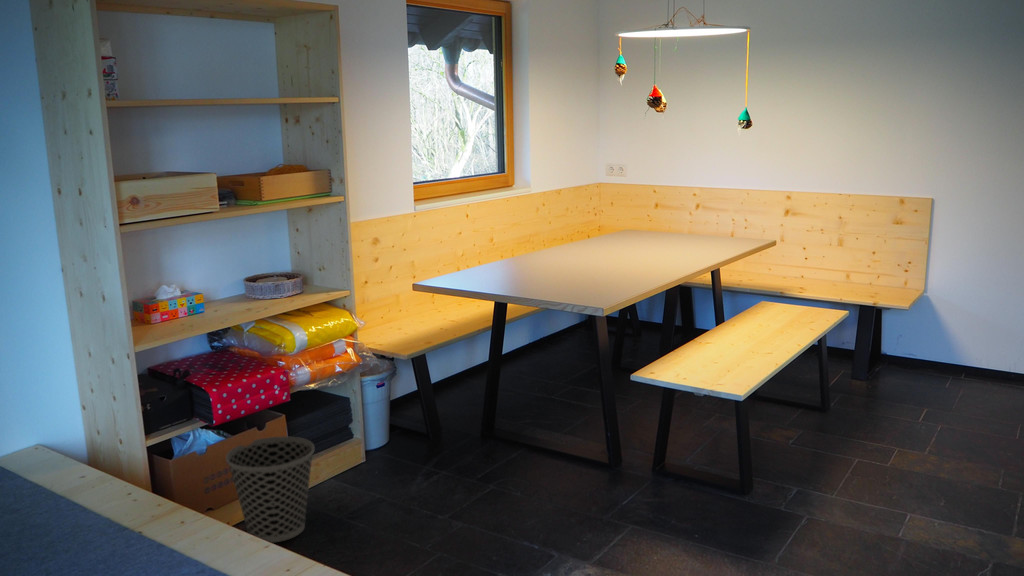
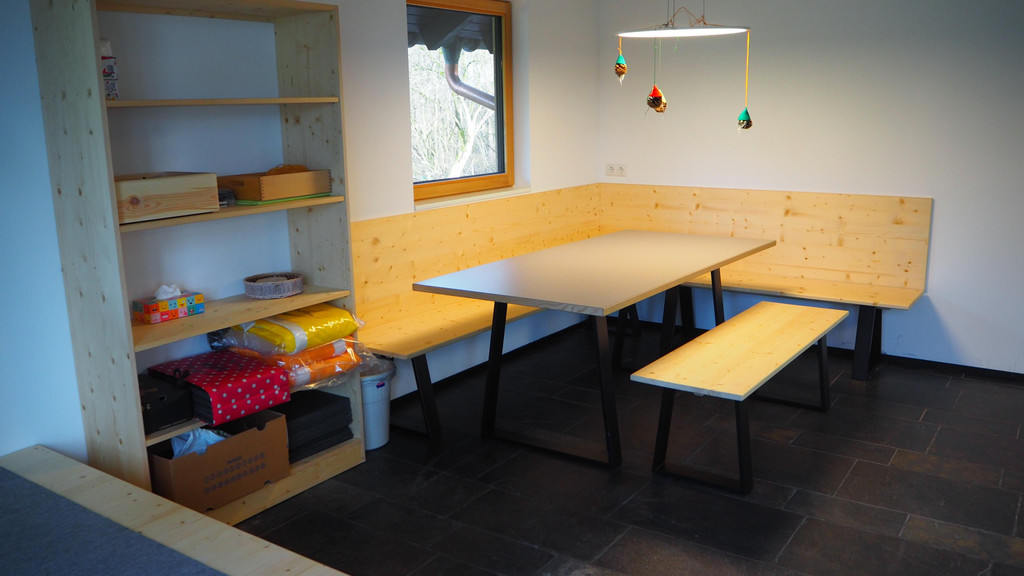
- wastebasket [225,435,315,544]
